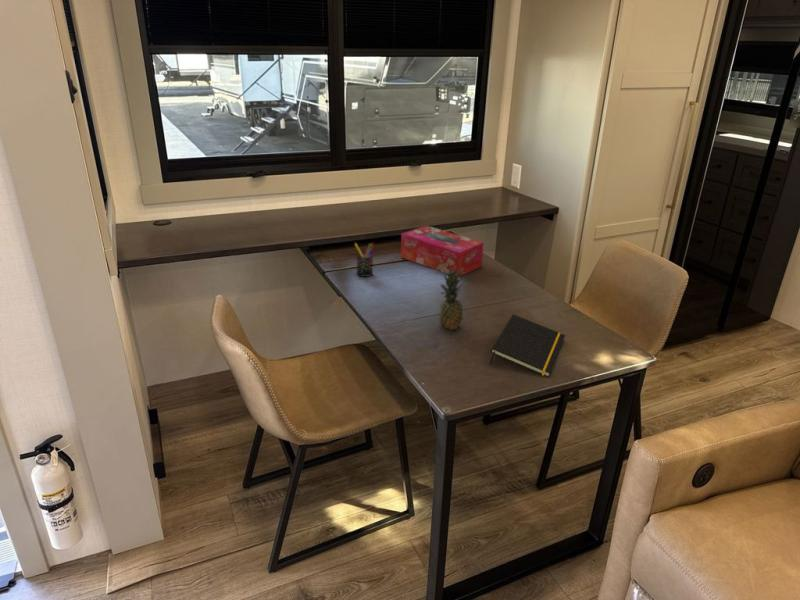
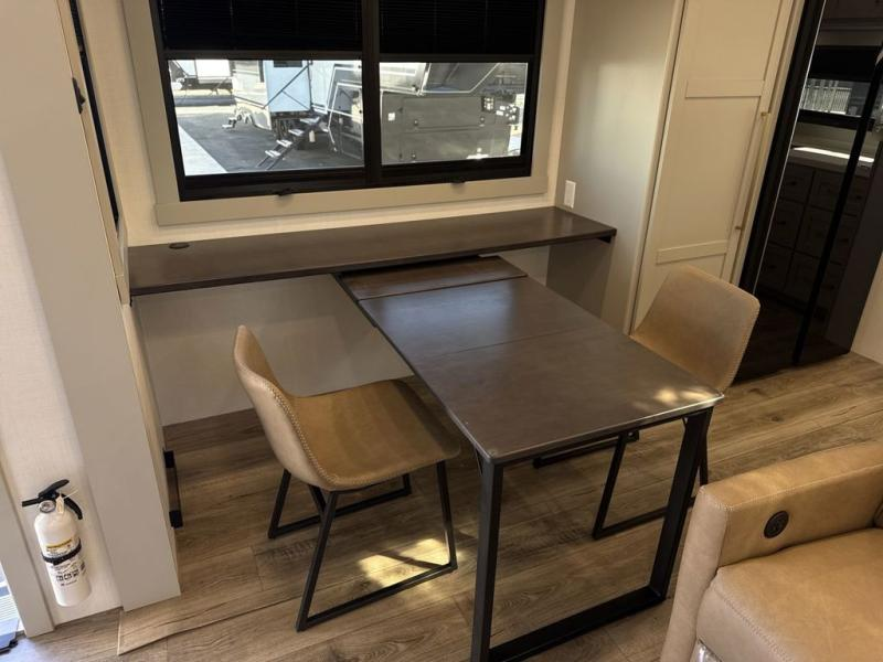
- fruit [439,266,465,331]
- pen holder [354,242,375,278]
- notepad [489,314,566,378]
- tissue box [400,225,485,277]
